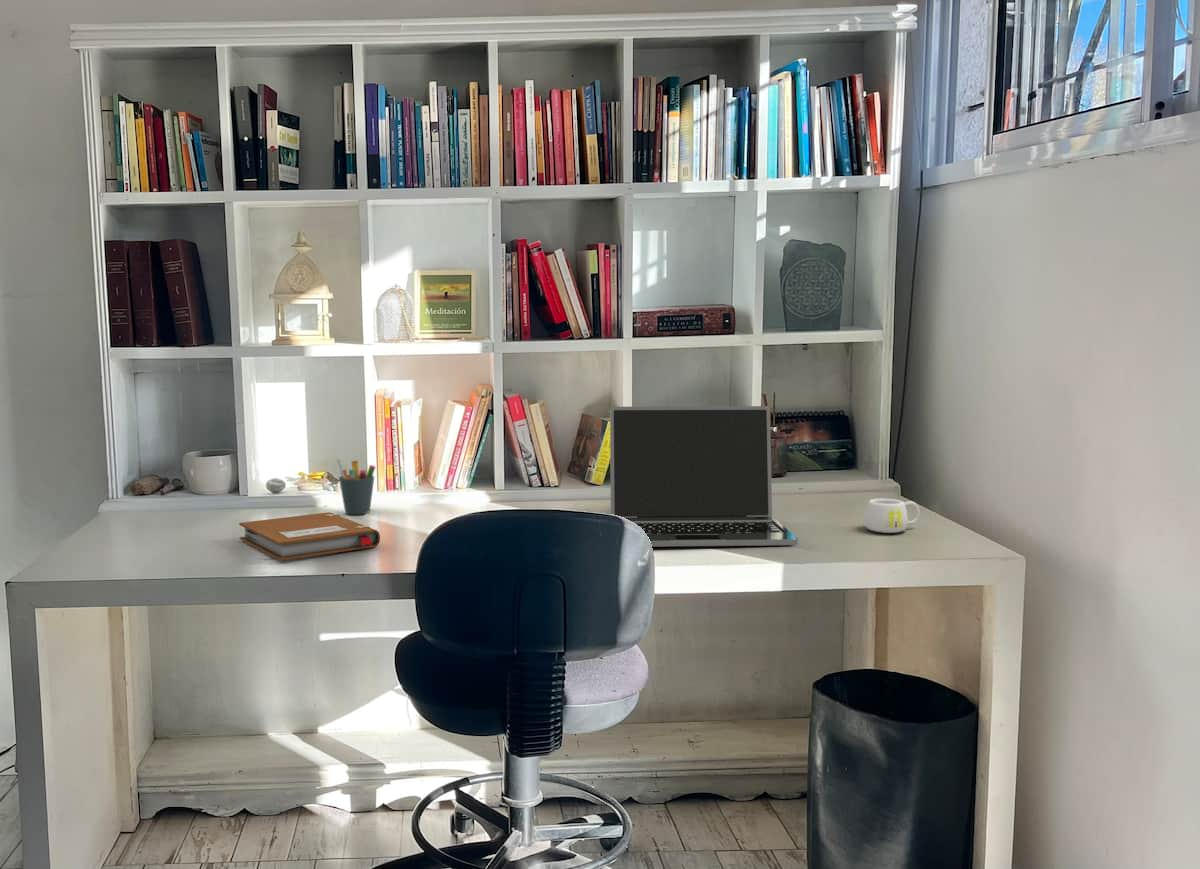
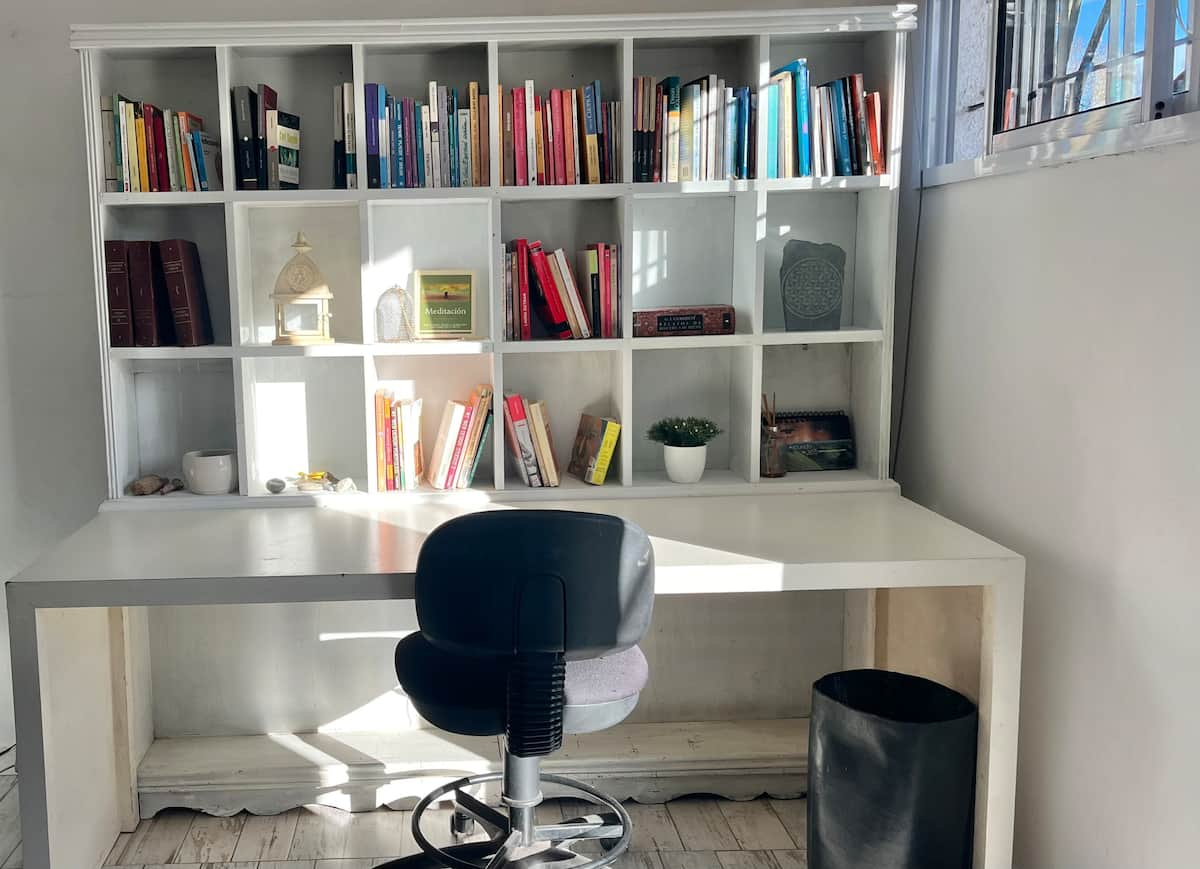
- notebook [238,511,381,562]
- pen holder [336,458,376,515]
- mug [863,498,921,534]
- laptop [609,405,799,548]
